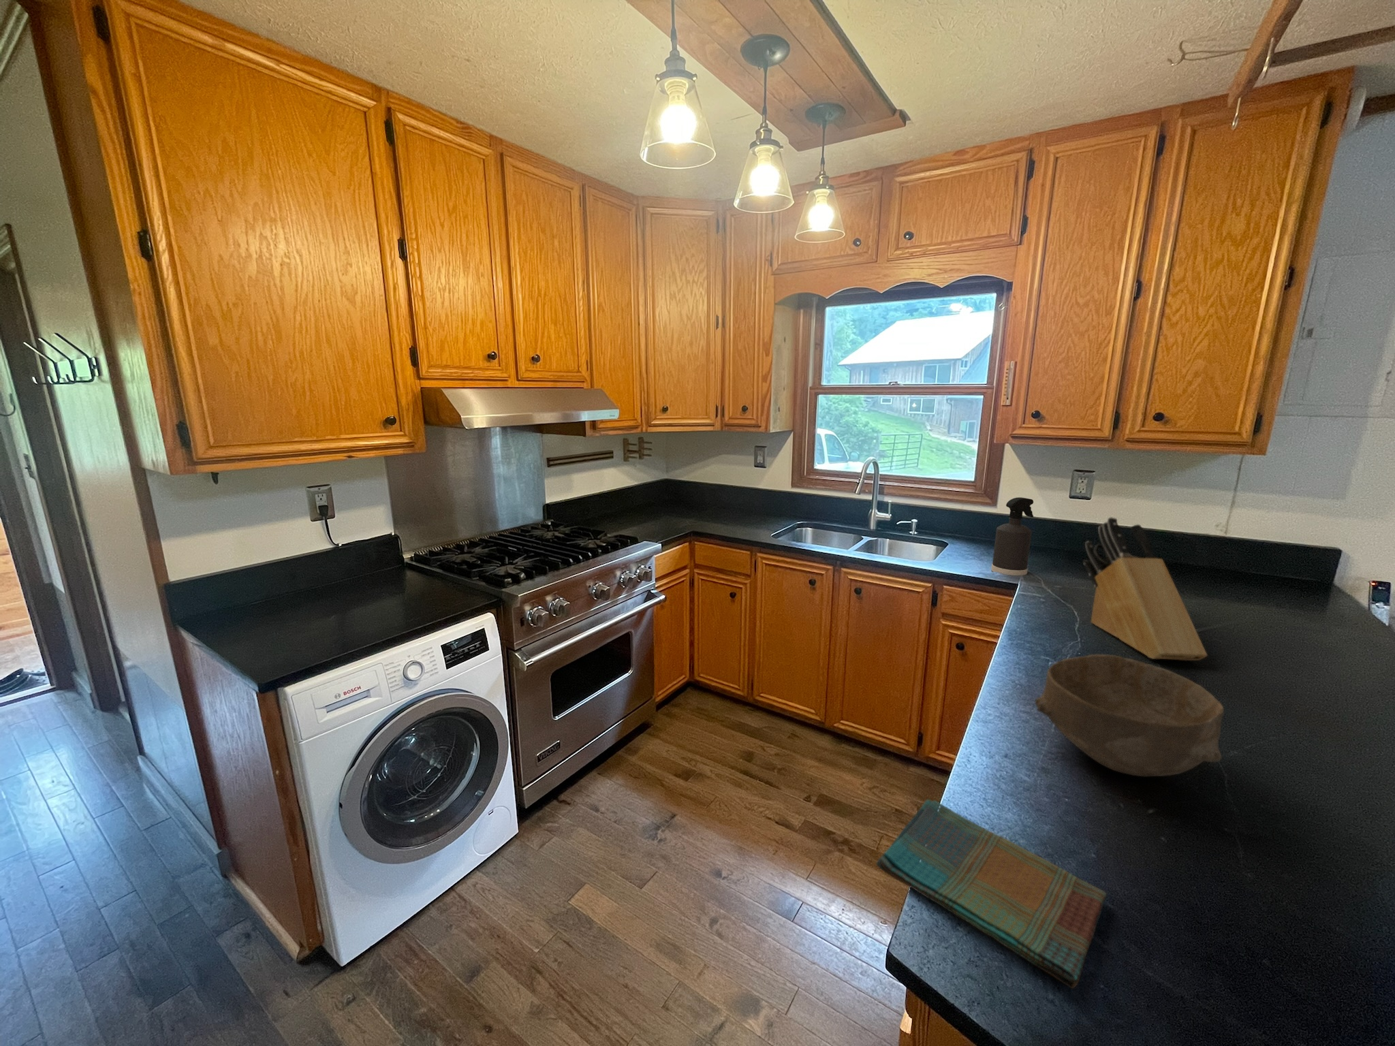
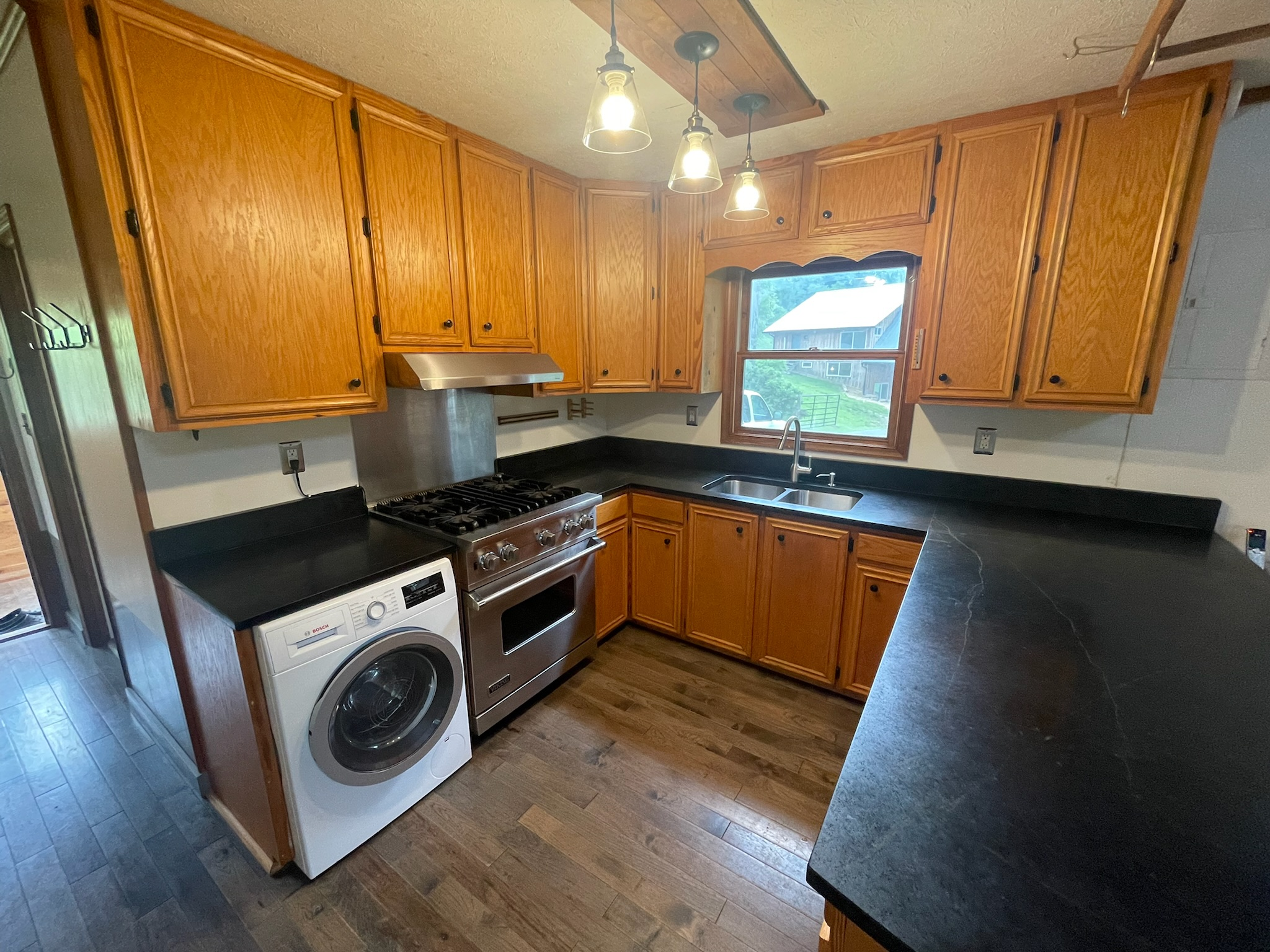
- bowl [1035,654,1225,777]
- knife block [1082,516,1208,661]
- dish towel [875,799,1107,989]
- spray bottle [991,497,1034,576]
